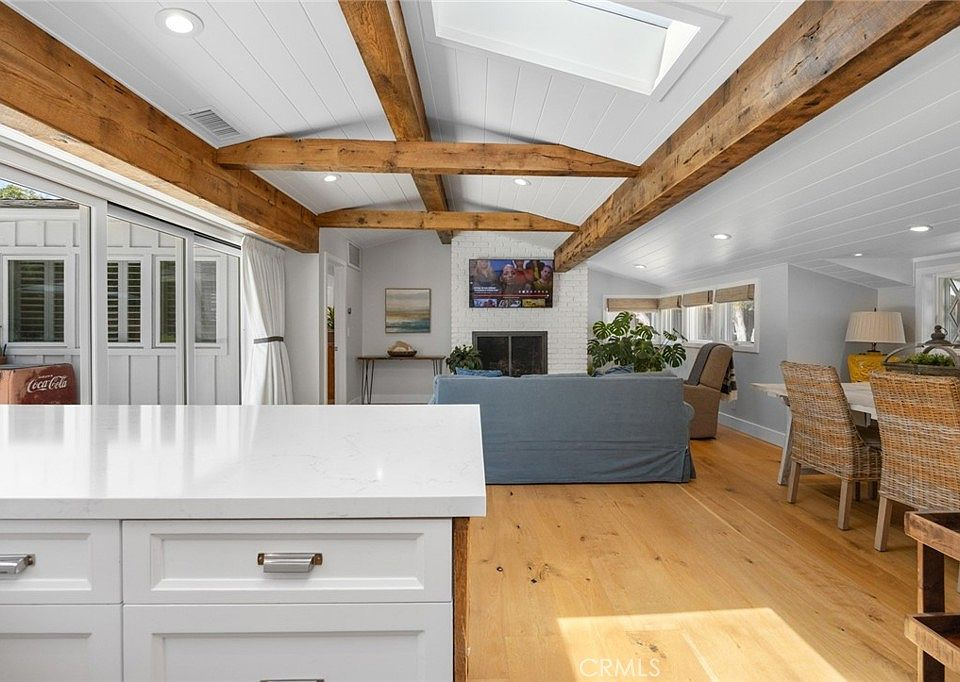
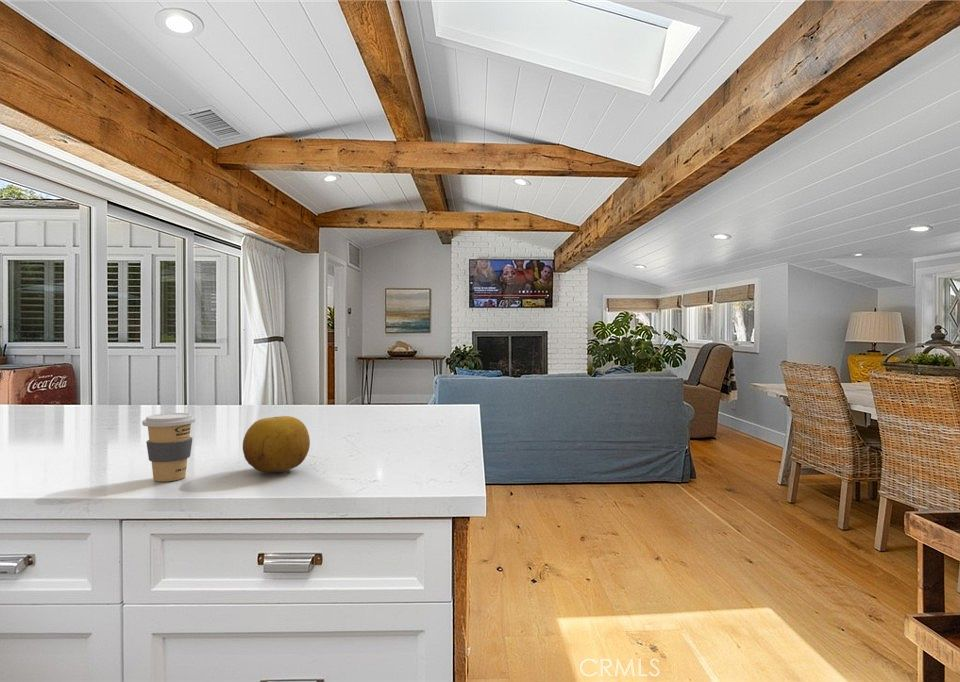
+ fruit [242,415,311,473]
+ coffee cup [141,412,197,482]
